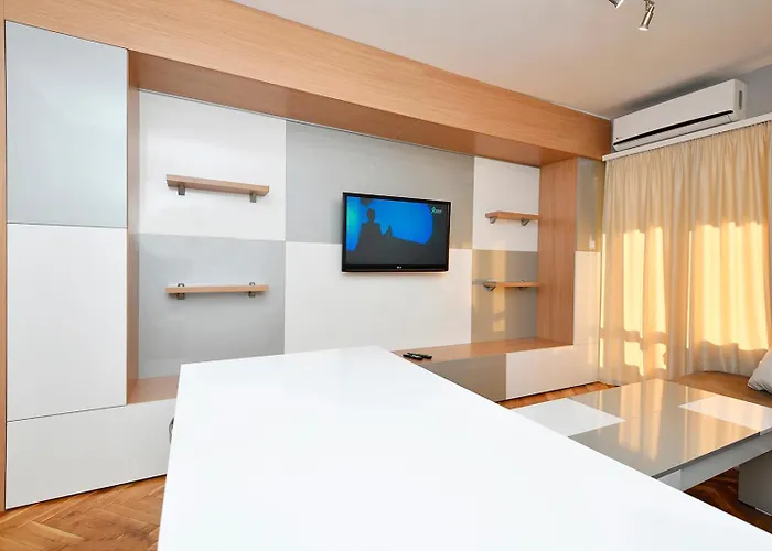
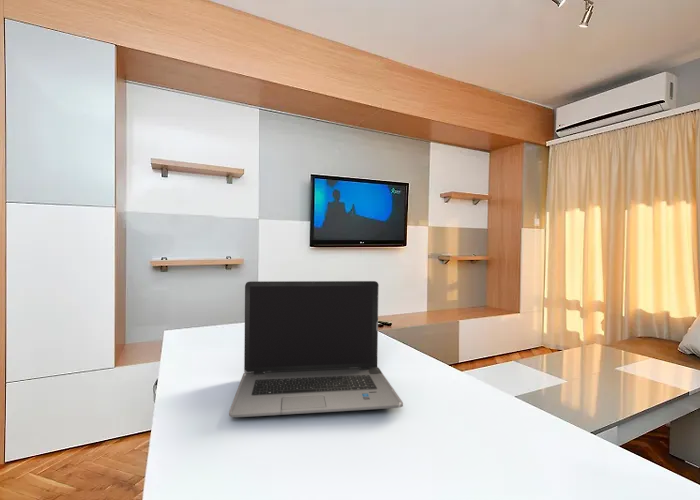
+ laptop computer [228,280,404,418]
